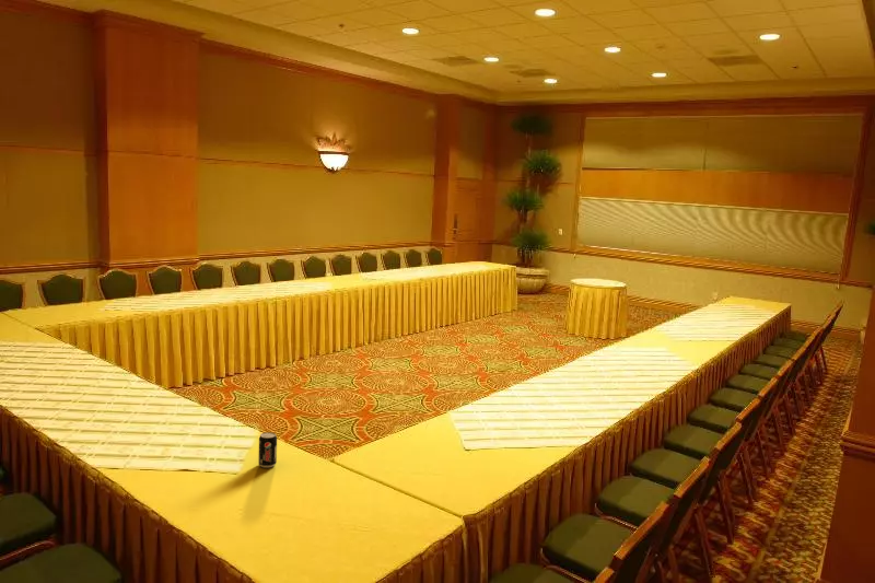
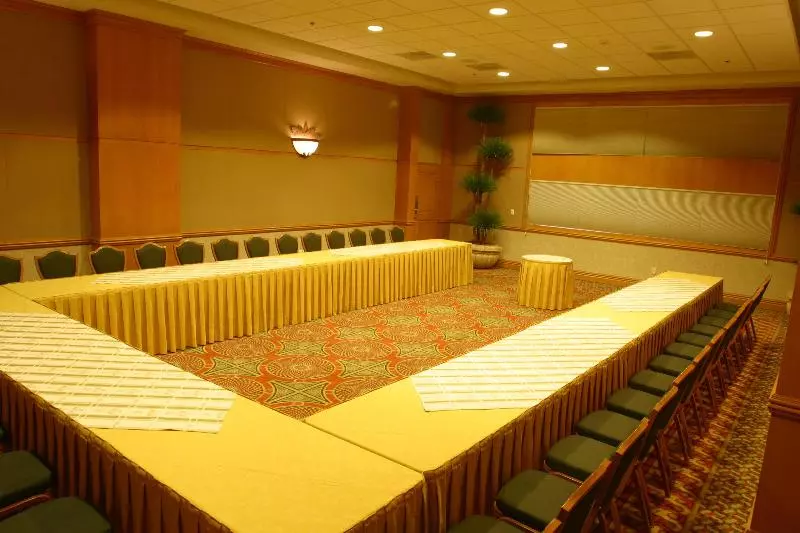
- beverage can [257,431,278,469]
